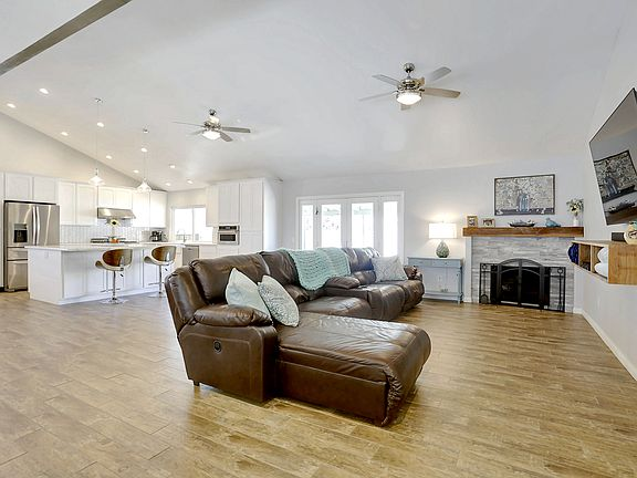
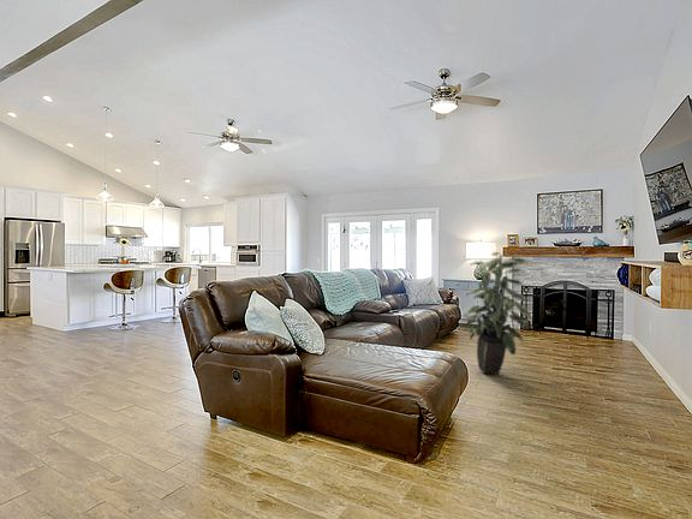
+ indoor plant [463,251,532,376]
